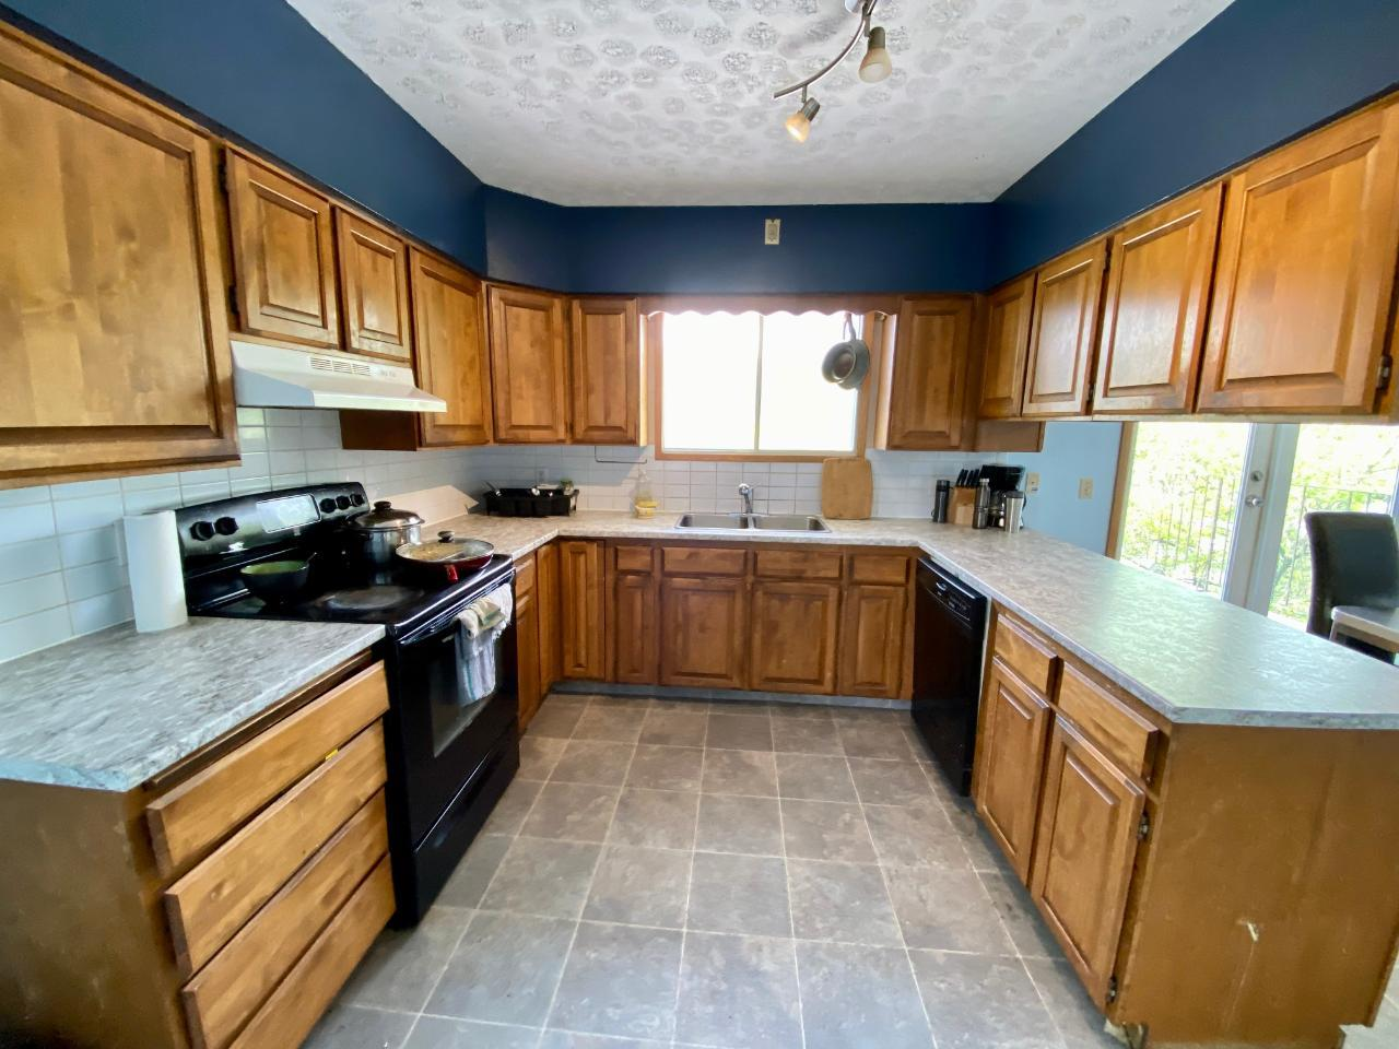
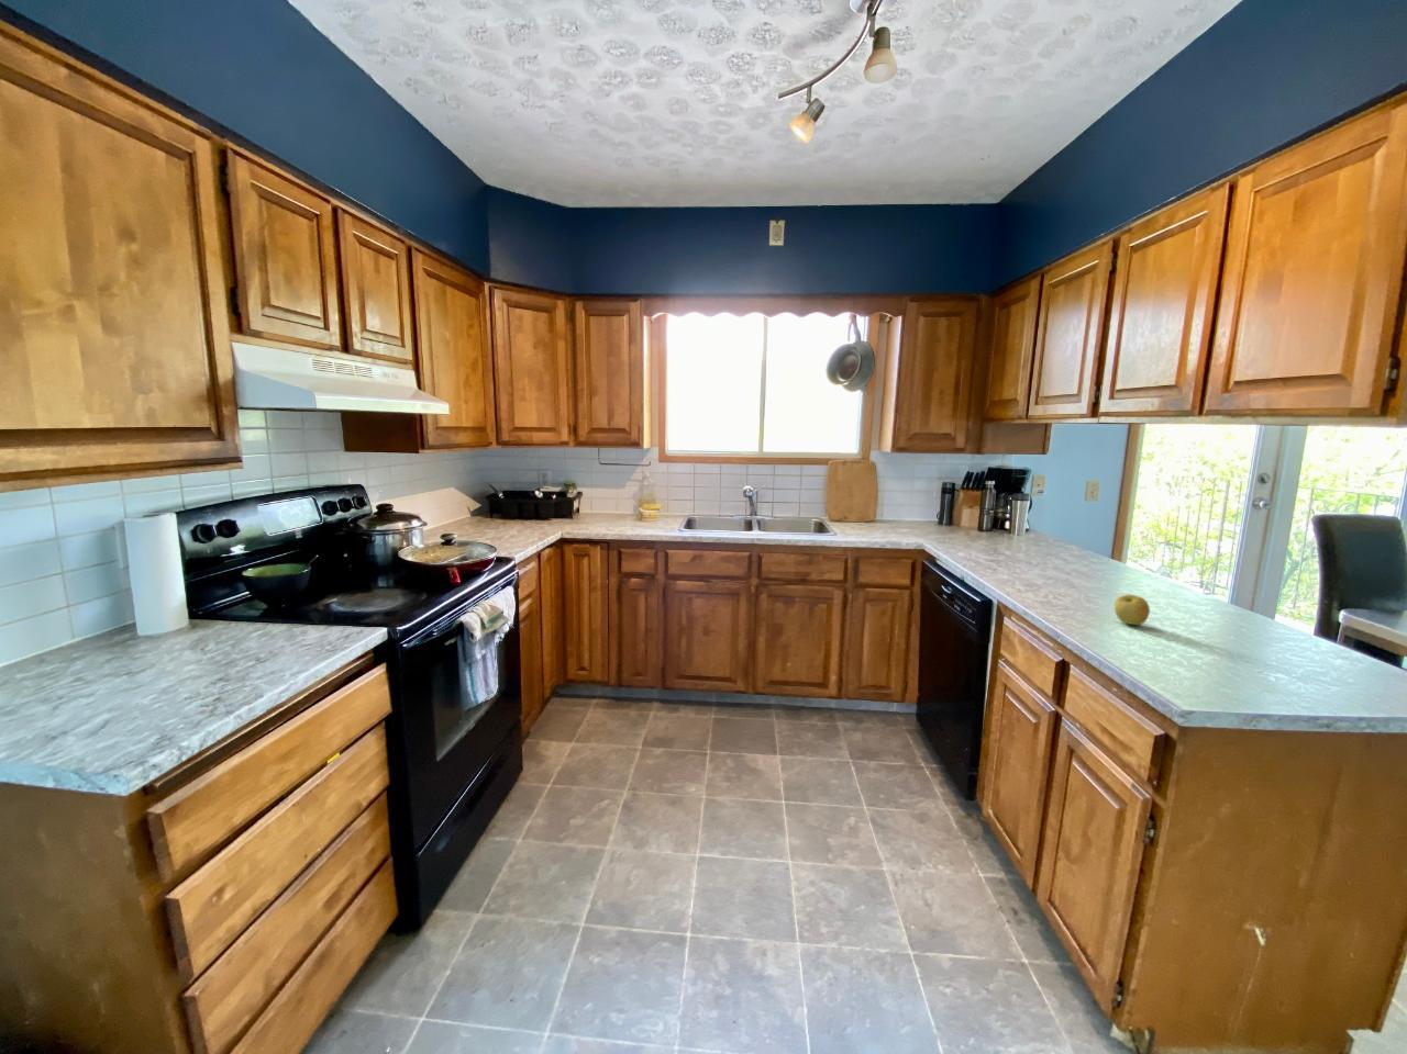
+ apple [1113,592,1151,627]
